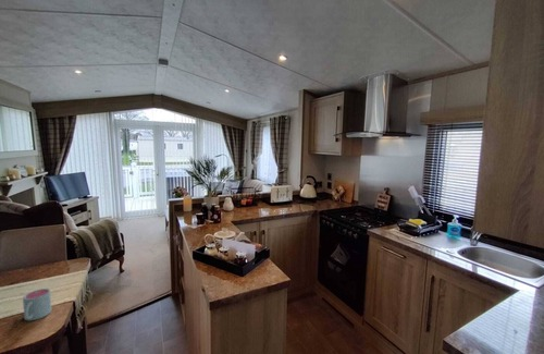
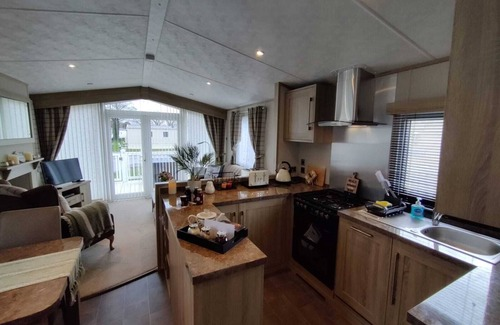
- mug [22,288,52,321]
